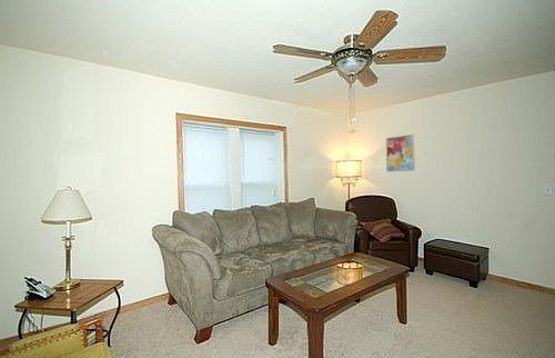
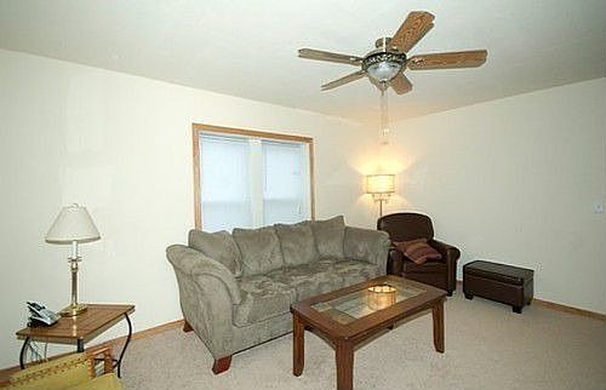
- wall art [385,133,415,172]
